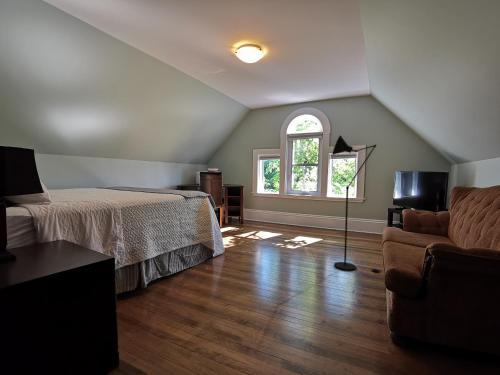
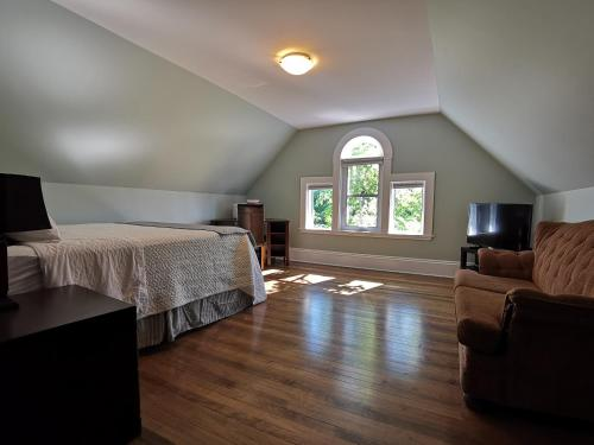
- floor lamp [332,134,381,274]
